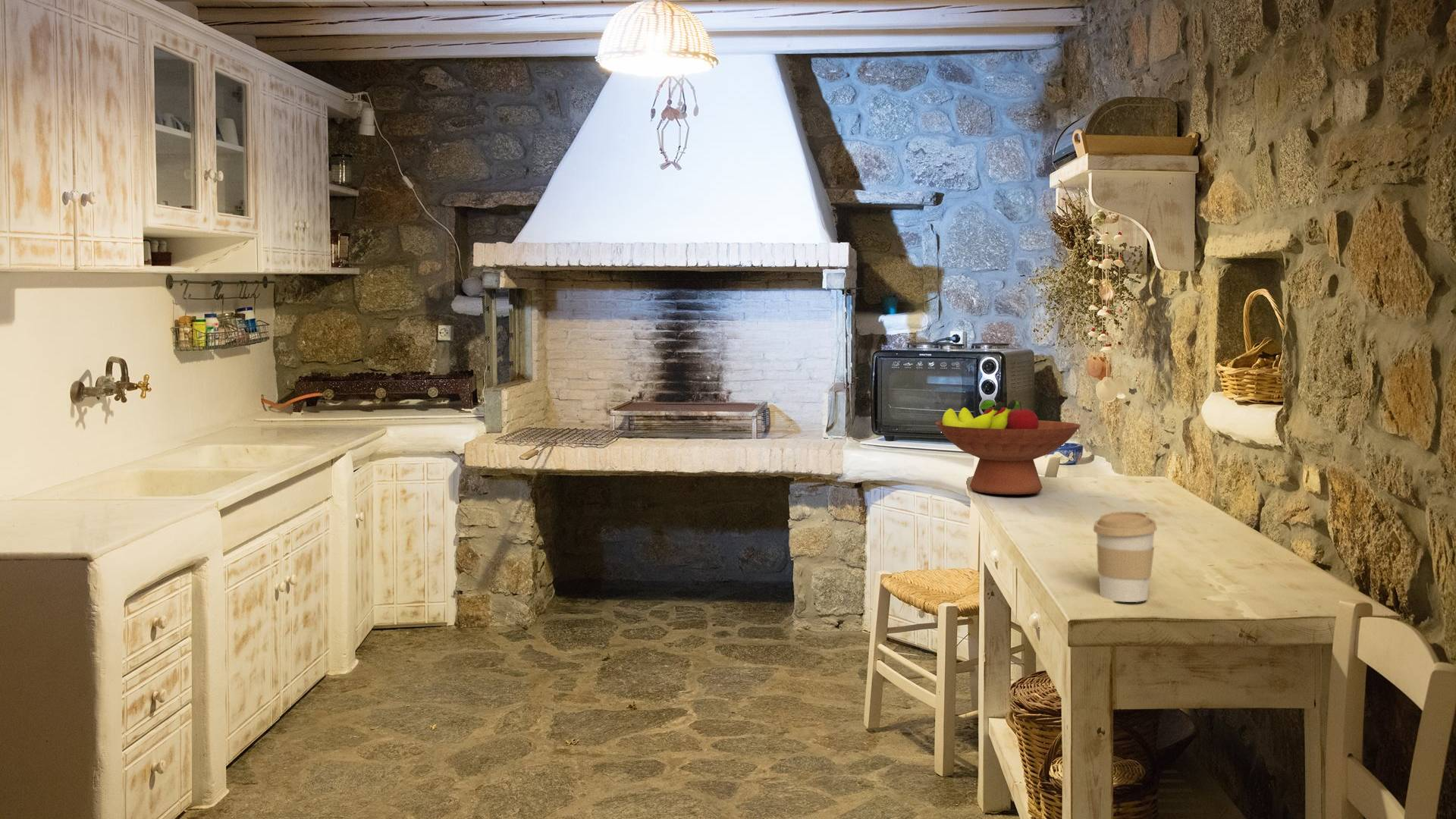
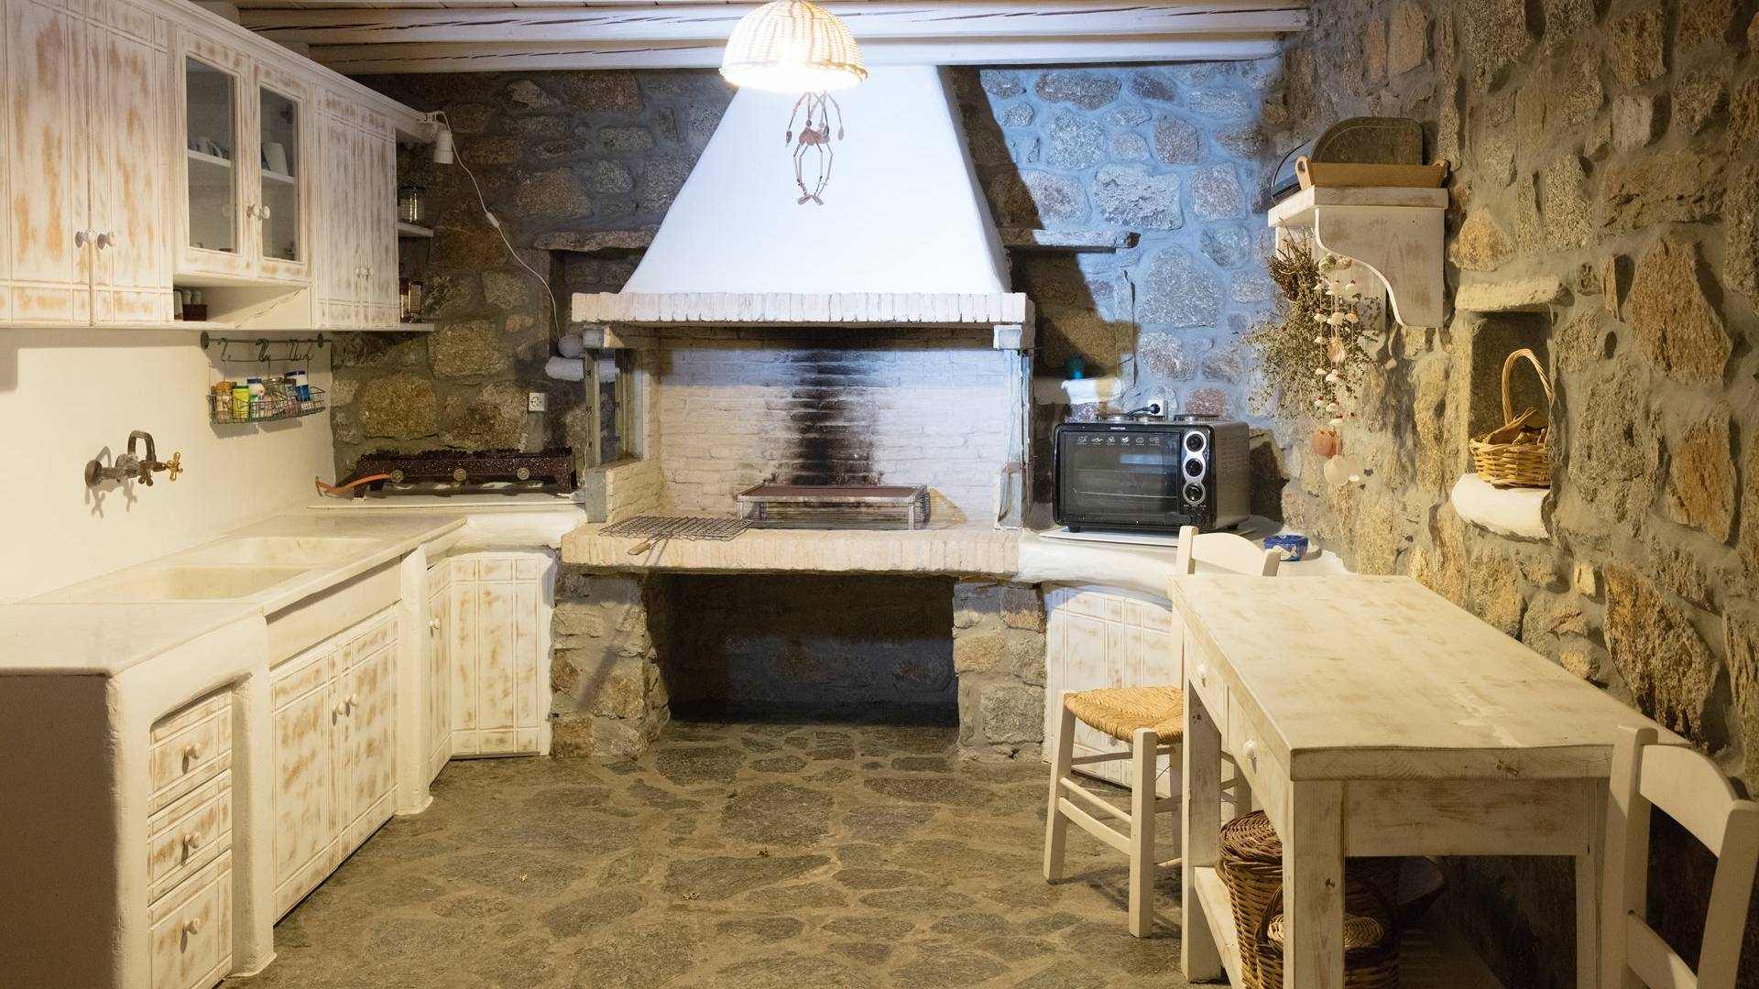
- coffee cup [1093,510,1158,603]
- fruit bowl [934,399,1081,495]
